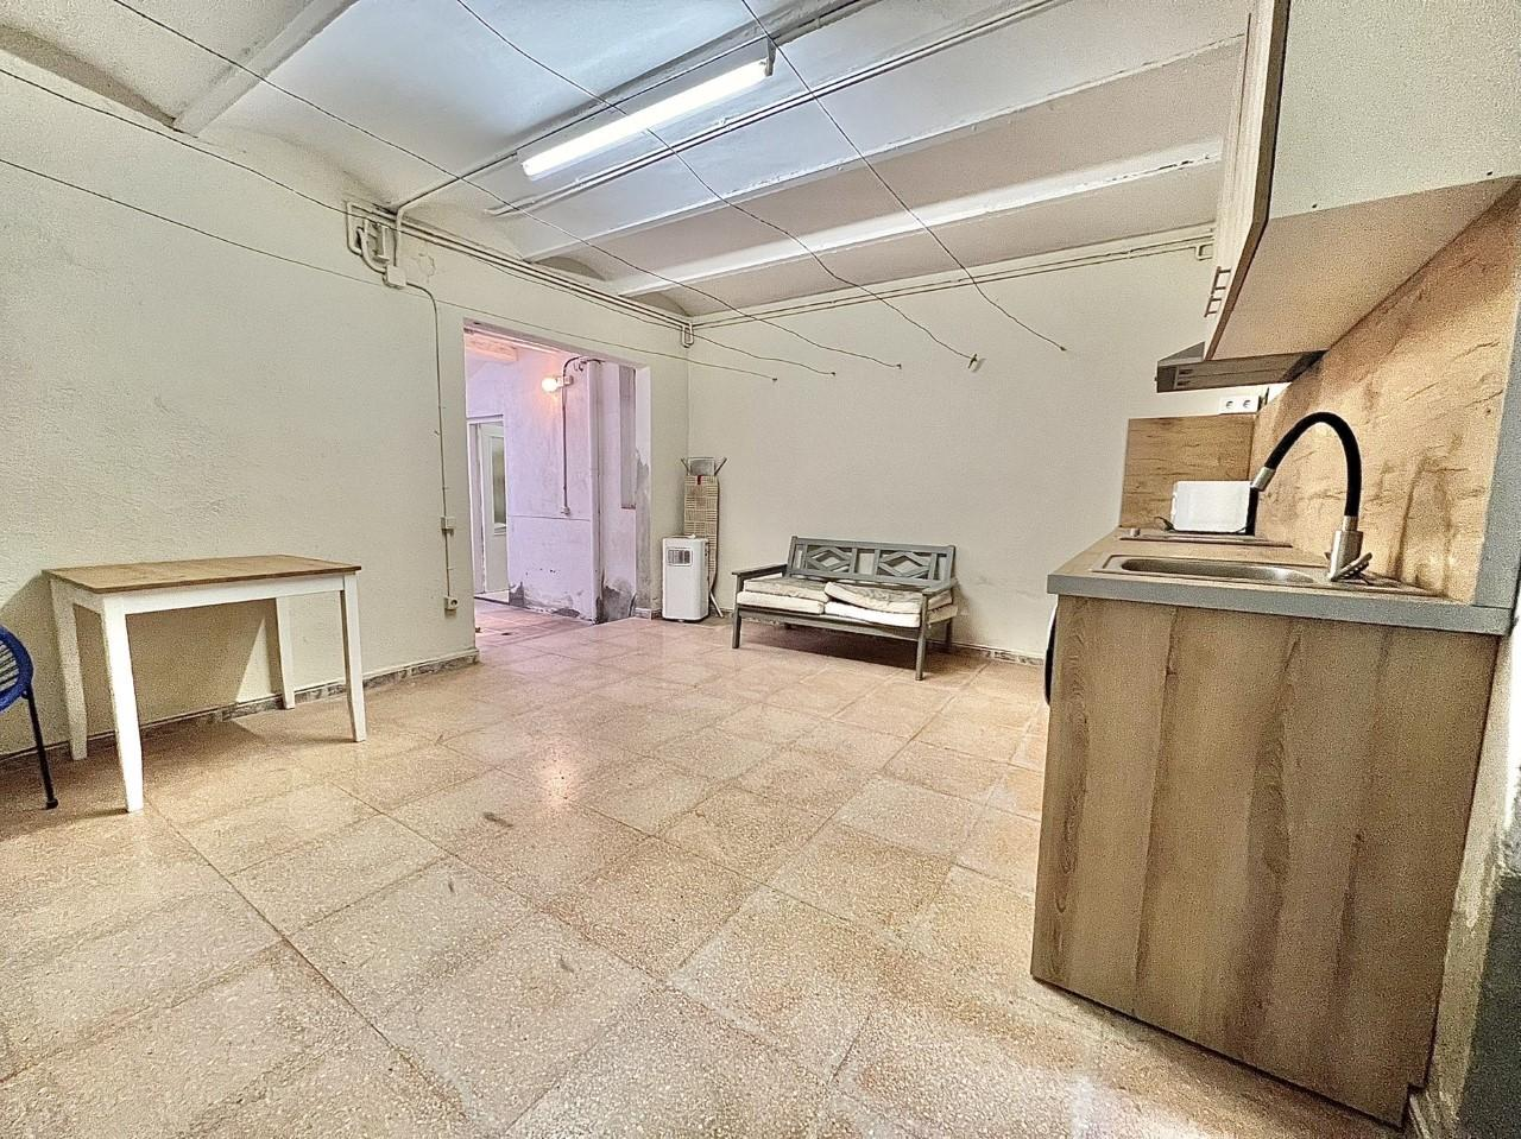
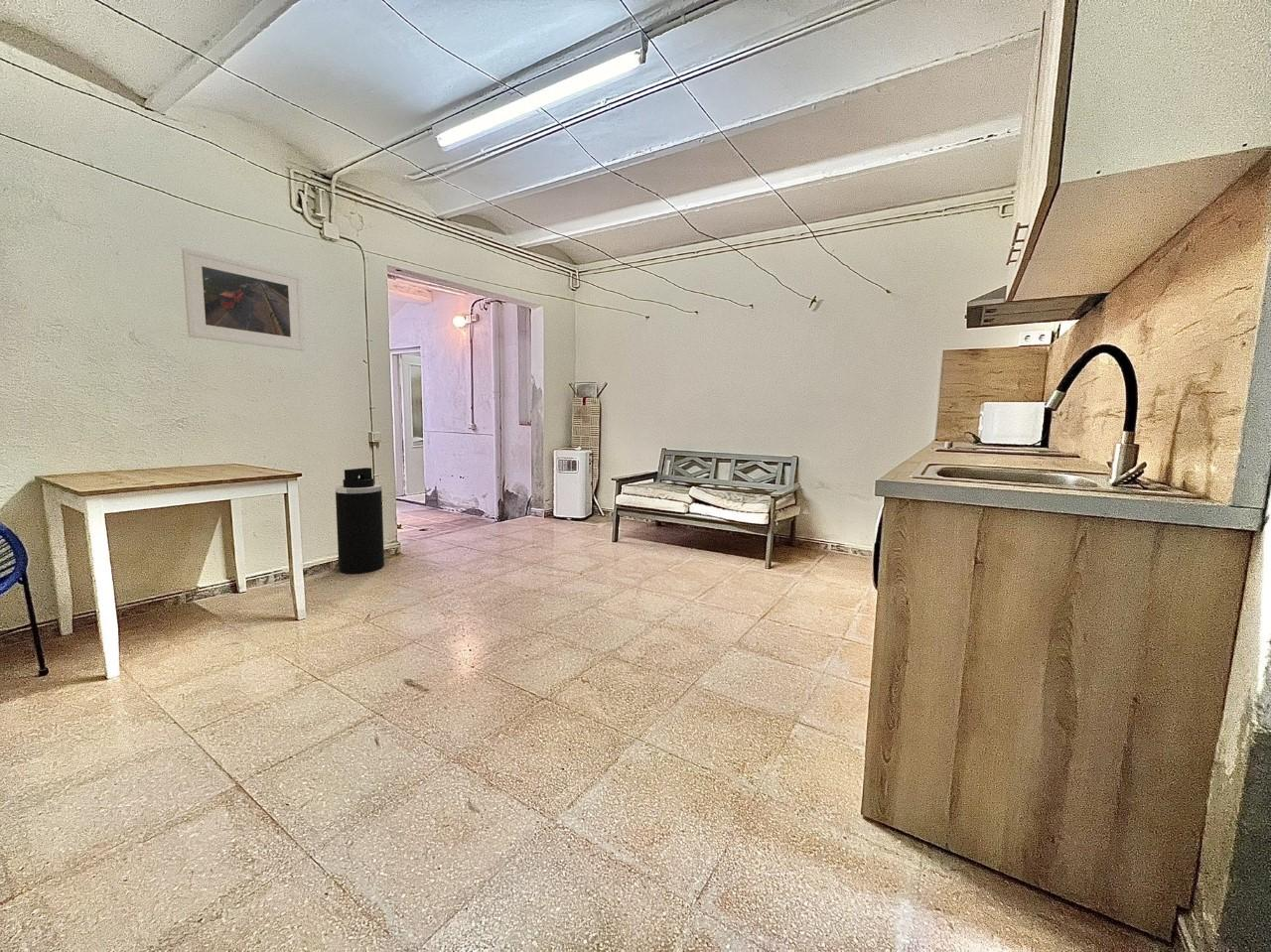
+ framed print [181,247,306,351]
+ trash can [335,467,385,575]
